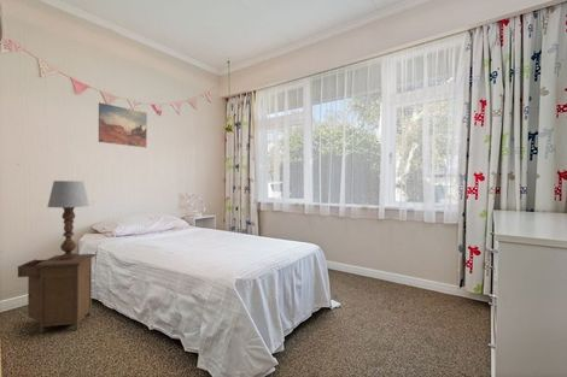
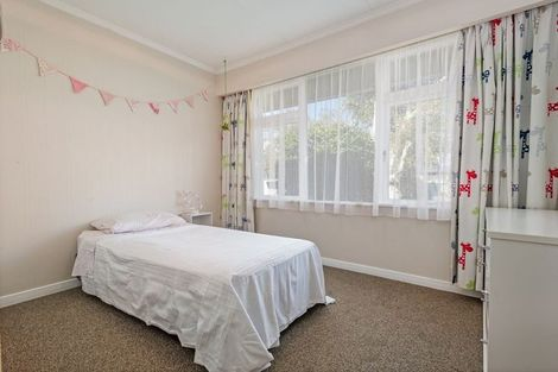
- table lamp [46,179,90,260]
- nightstand [17,253,97,335]
- wall art [98,101,148,148]
